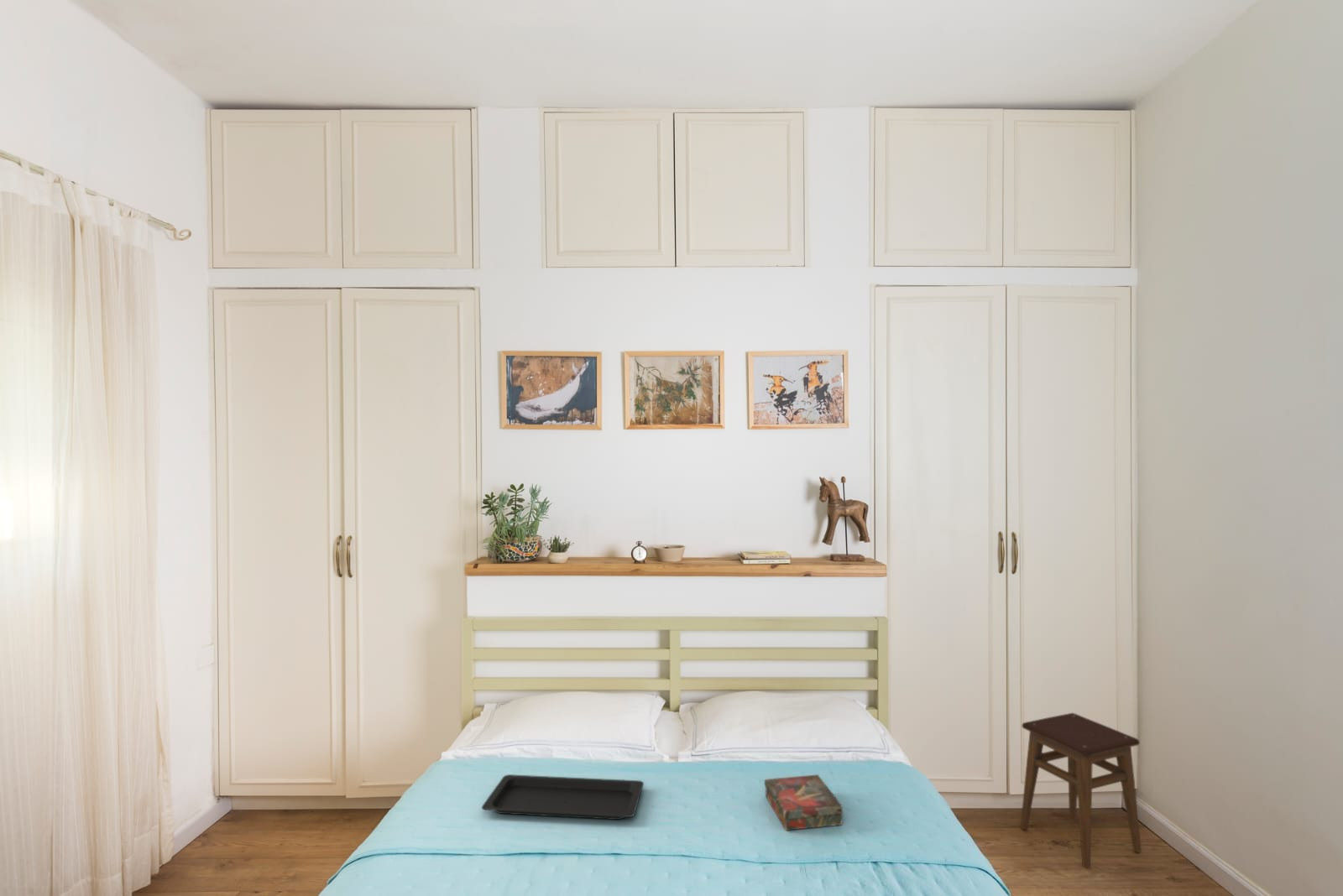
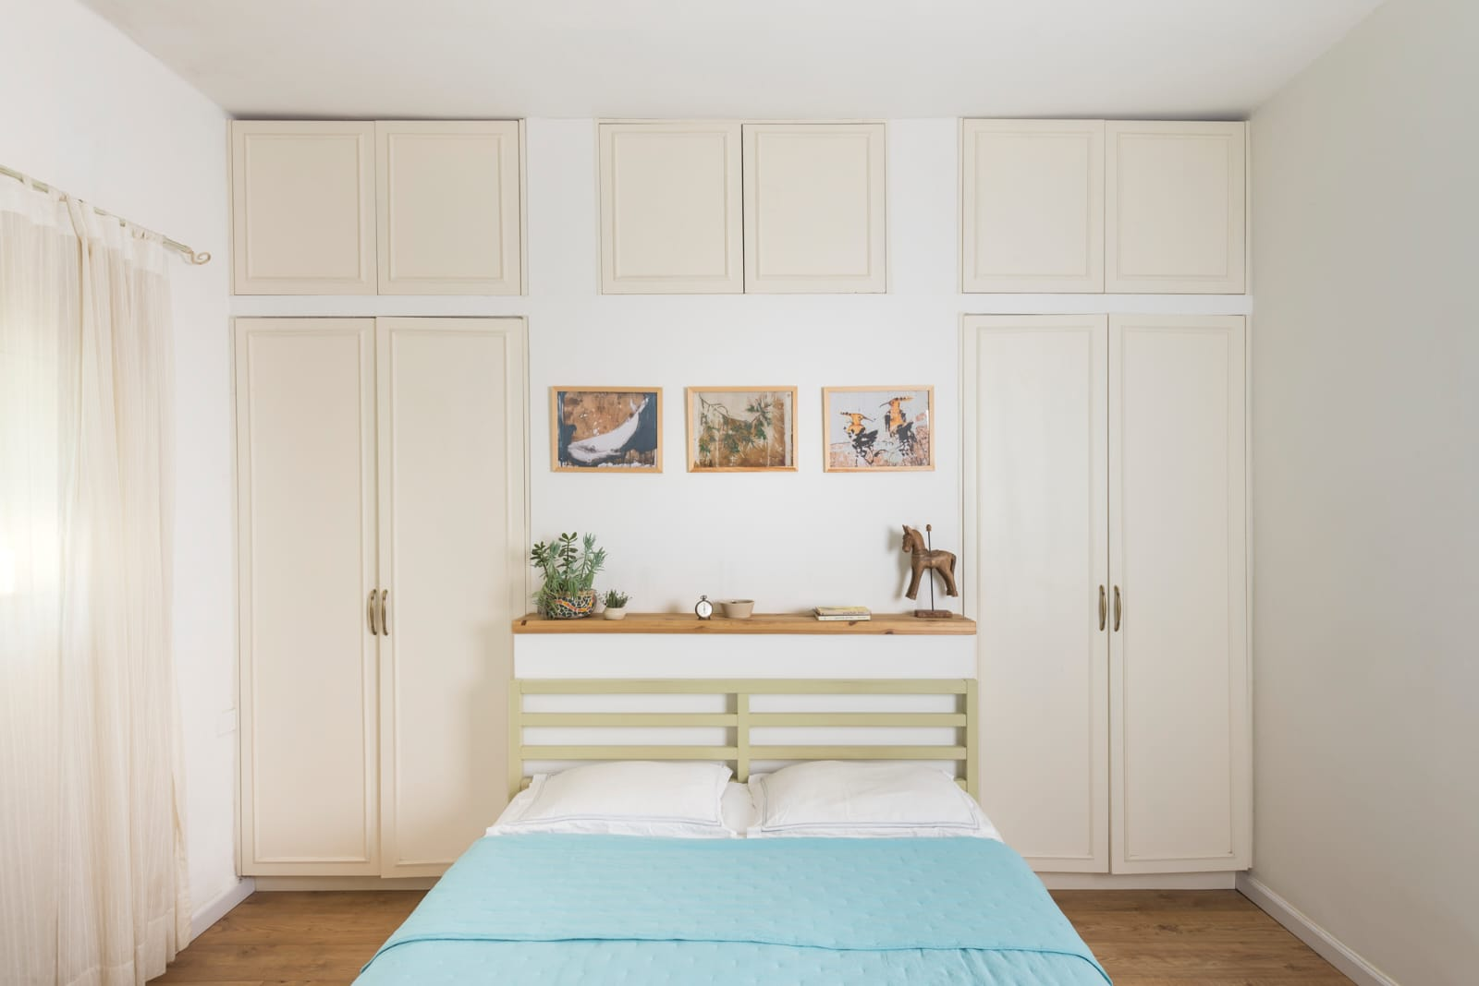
- stool [1020,712,1142,869]
- book [764,774,844,831]
- serving tray [481,774,645,820]
